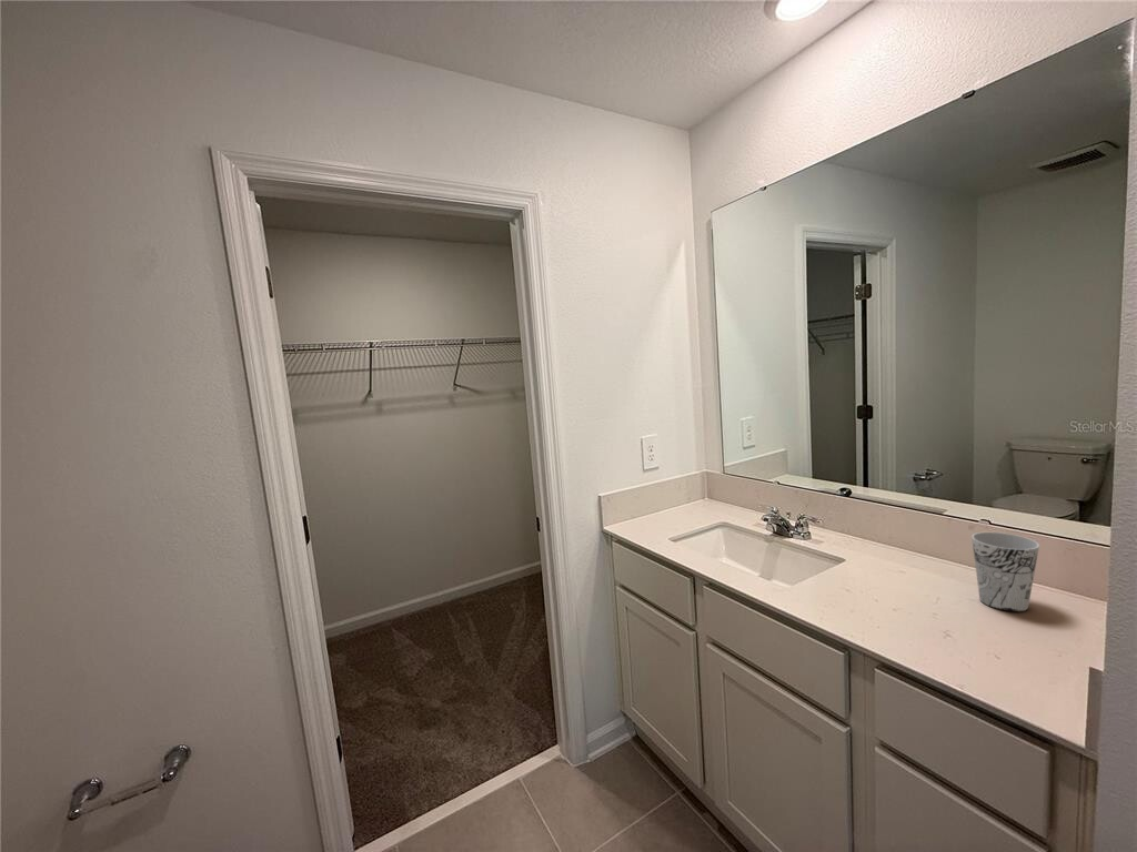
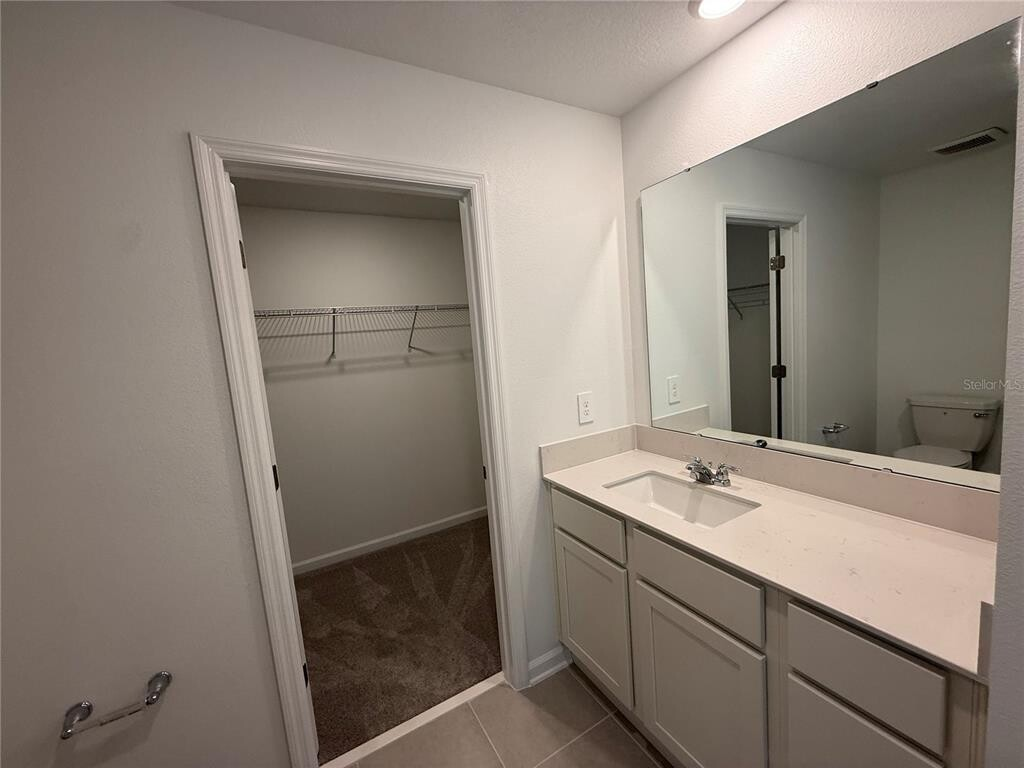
- cup [970,531,1040,613]
